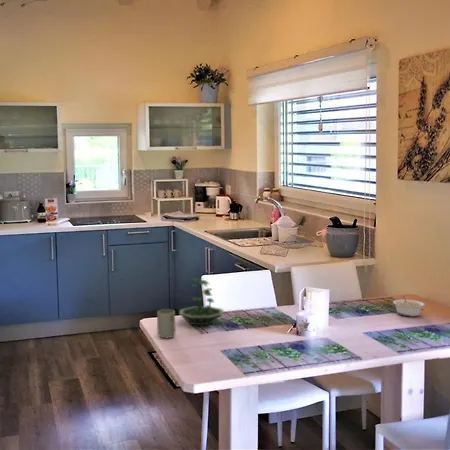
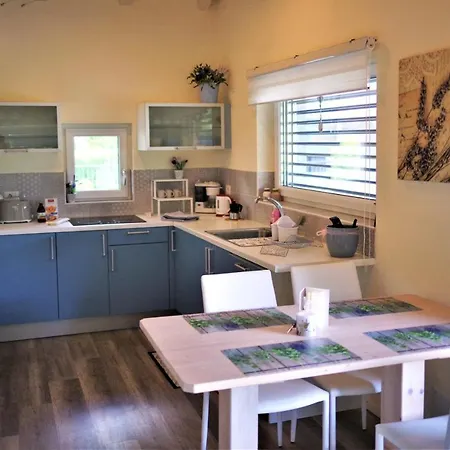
- legume [392,295,426,317]
- cup [156,308,176,339]
- terrarium [178,277,224,326]
